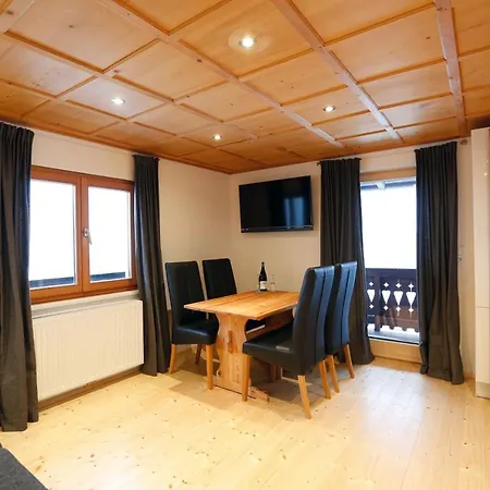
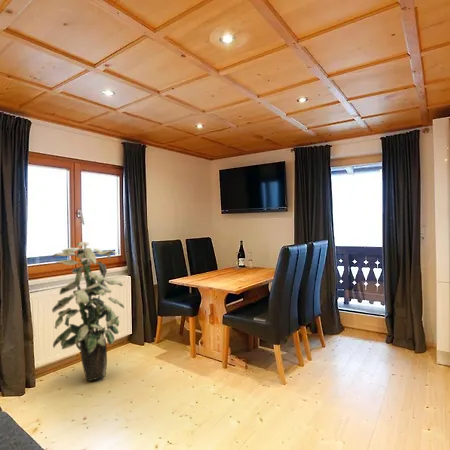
+ indoor plant [51,241,125,382]
